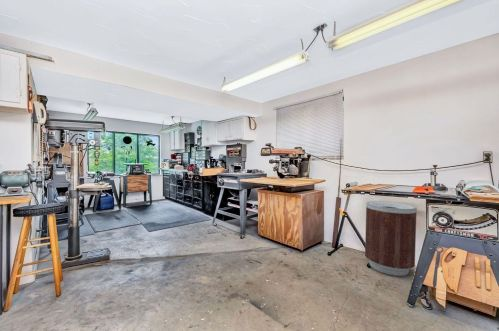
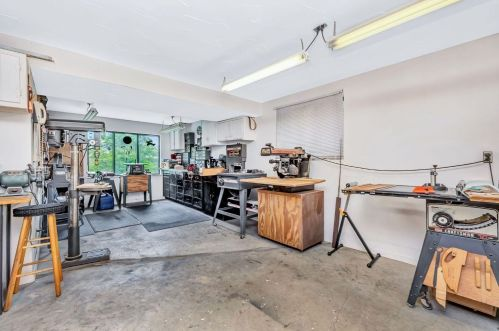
- trash can [364,200,418,277]
